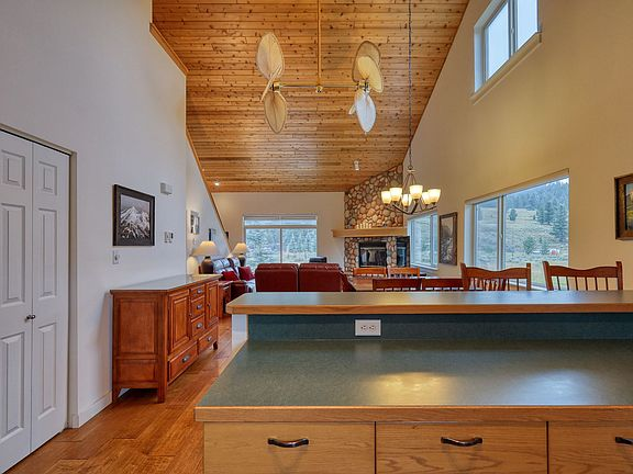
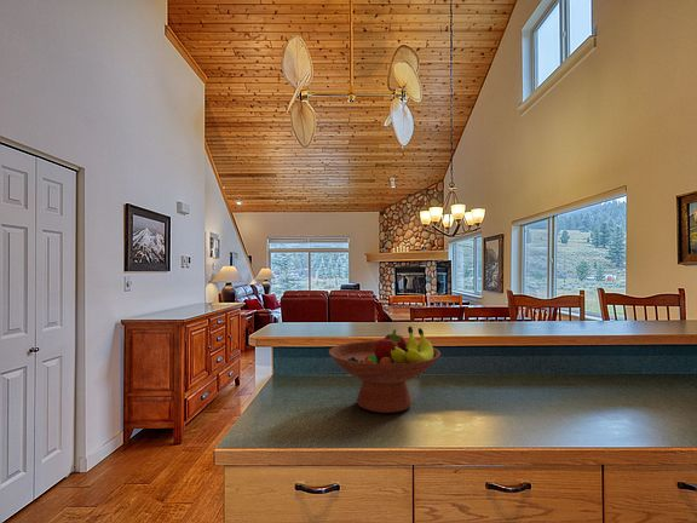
+ fruit bowl [328,326,442,414]
